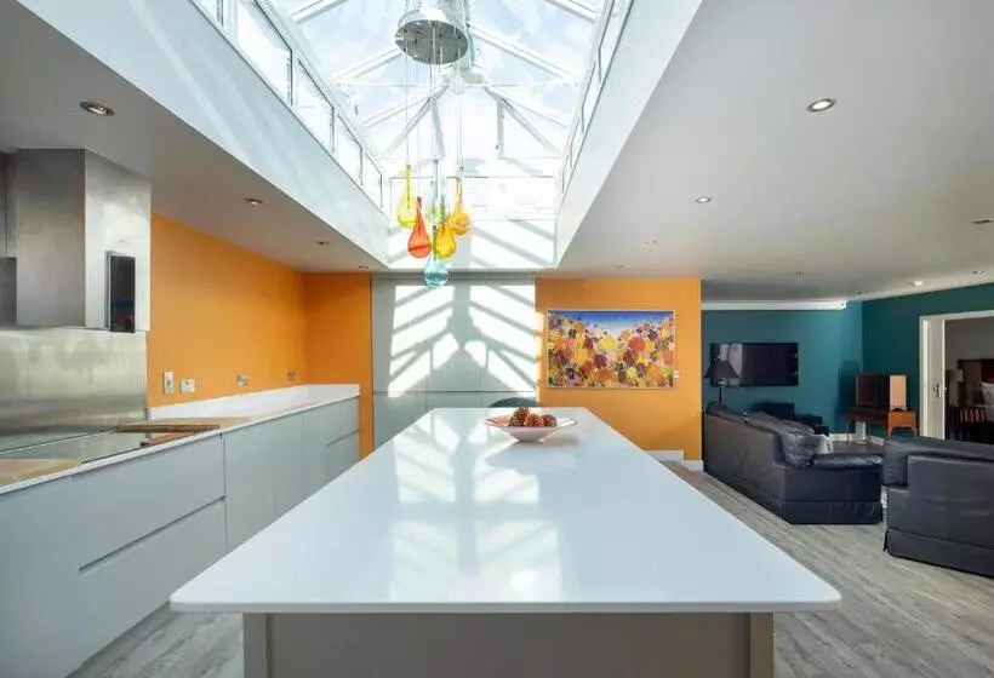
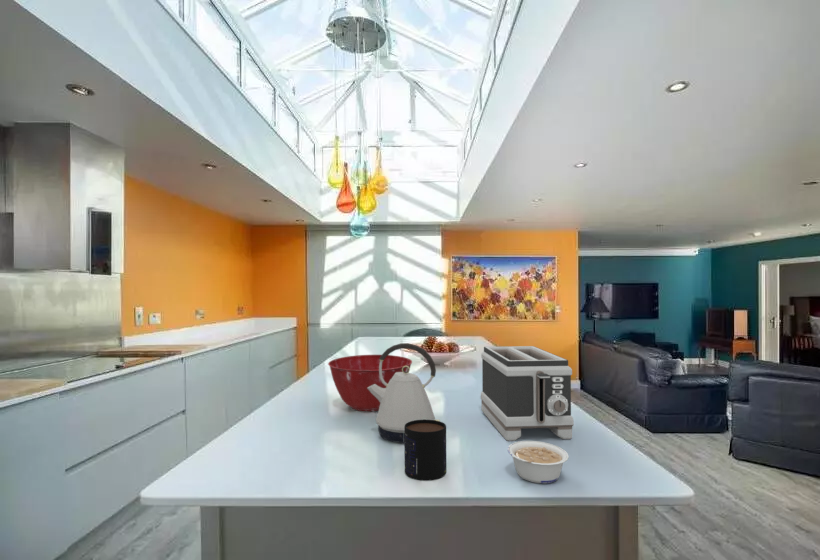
+ mug [403,419,447,482]
+ mixing bowl [327,354,413,412]
+ toaster [480,345,575,442]
+ kettle [368,342,441,444]
+ legume [507,440,570,484]
